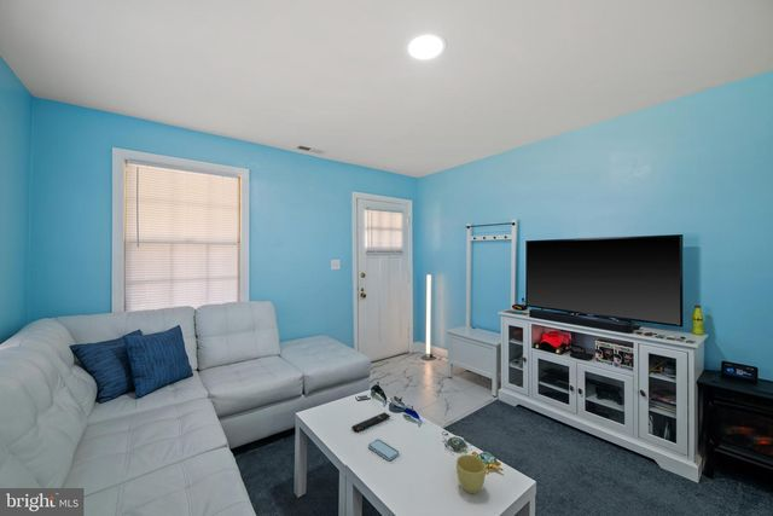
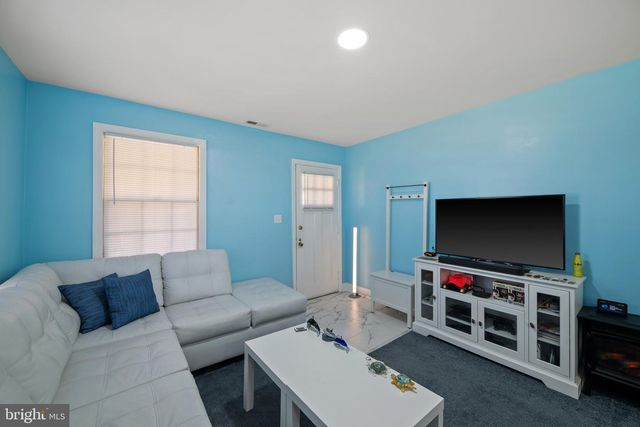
- remote control [350,411,391,433]
- cup [455,453,487,494]
- smartphone [367,437,400,462]
